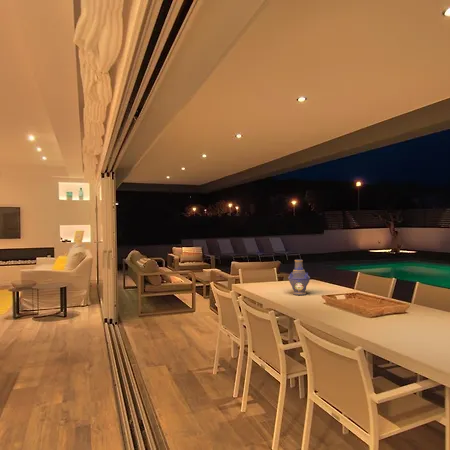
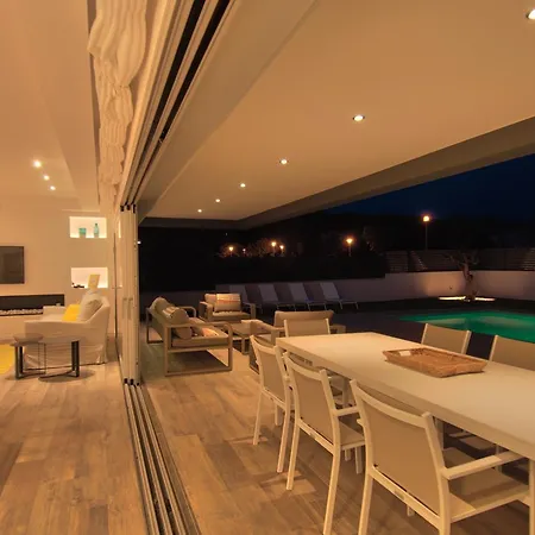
- vase [287,258,311,296]
